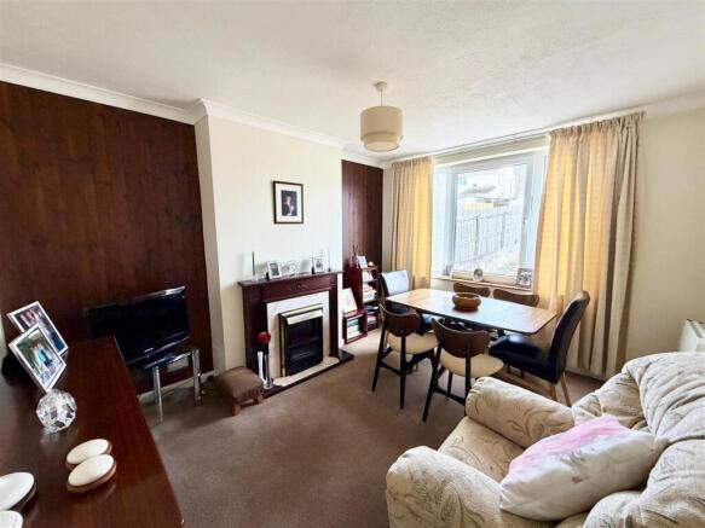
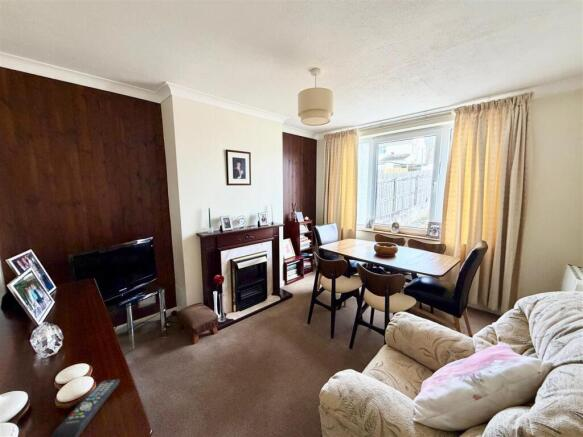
+ remote control [50,378,120,437]
